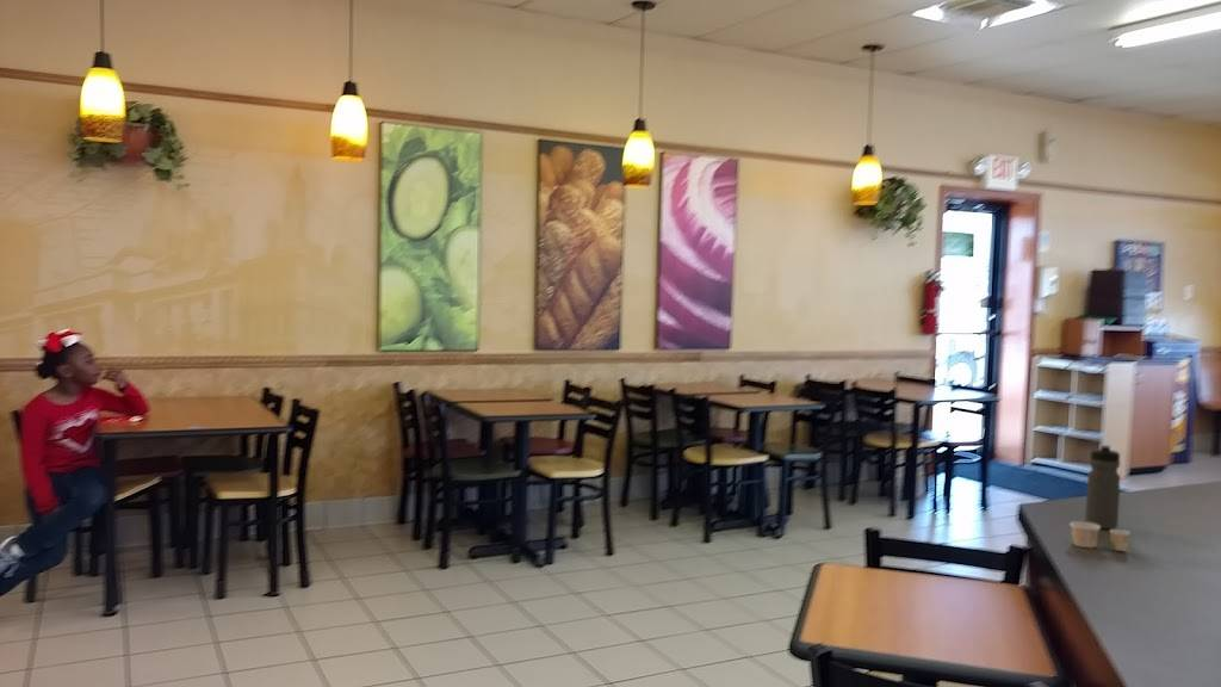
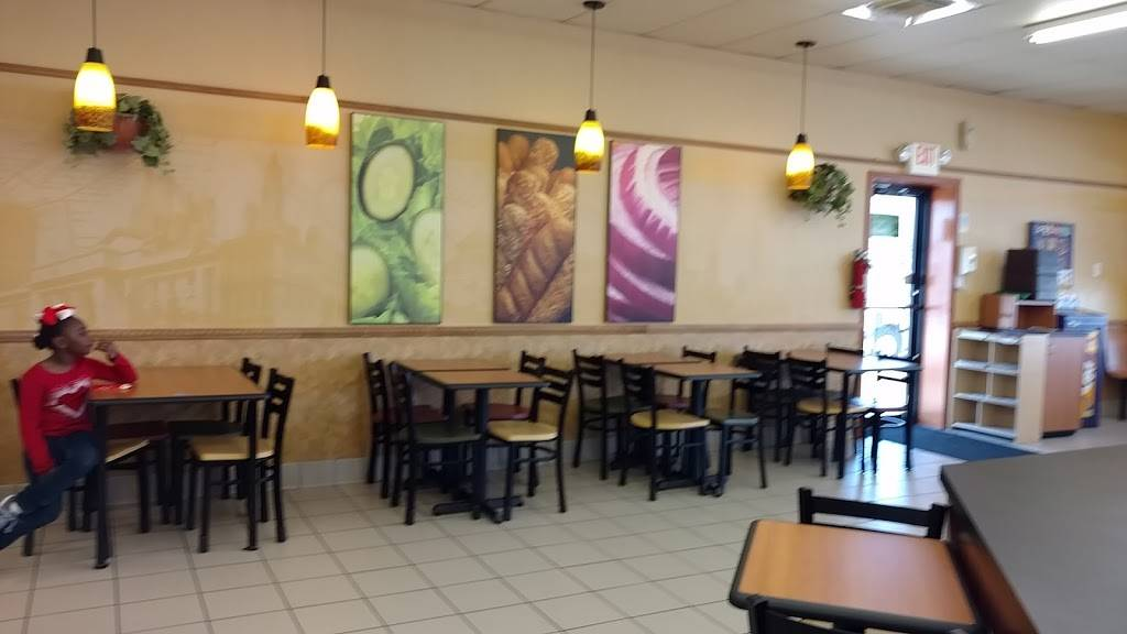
- water bottle [1084,444,1122,530]
- paper cup [1068,520,1132,552]
